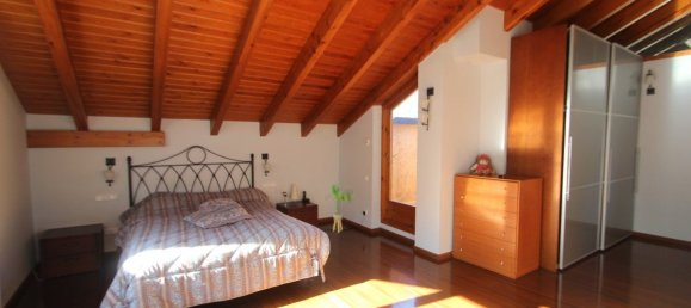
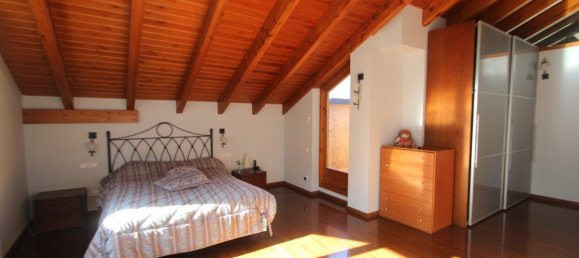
- house plant [323,183,356,234]
